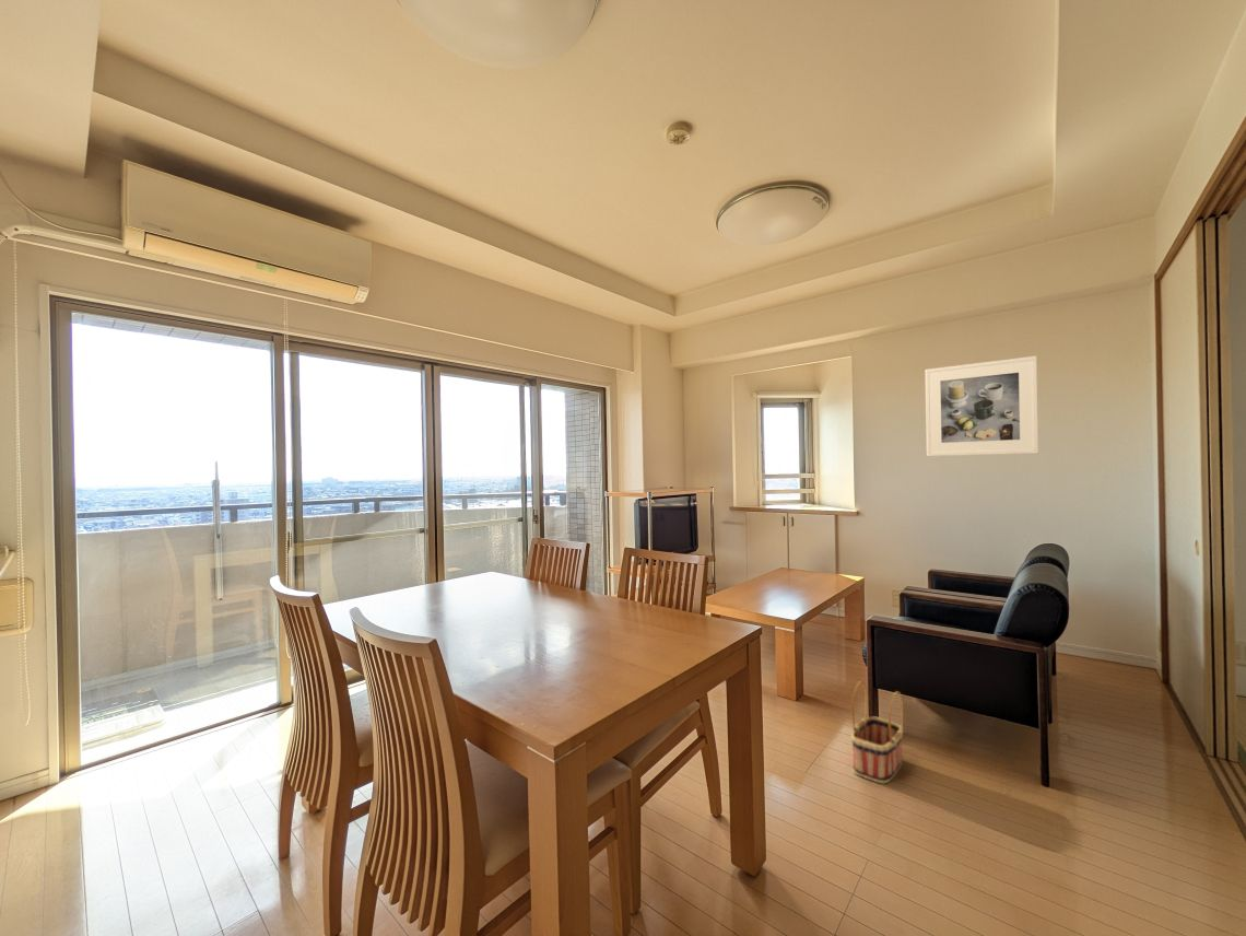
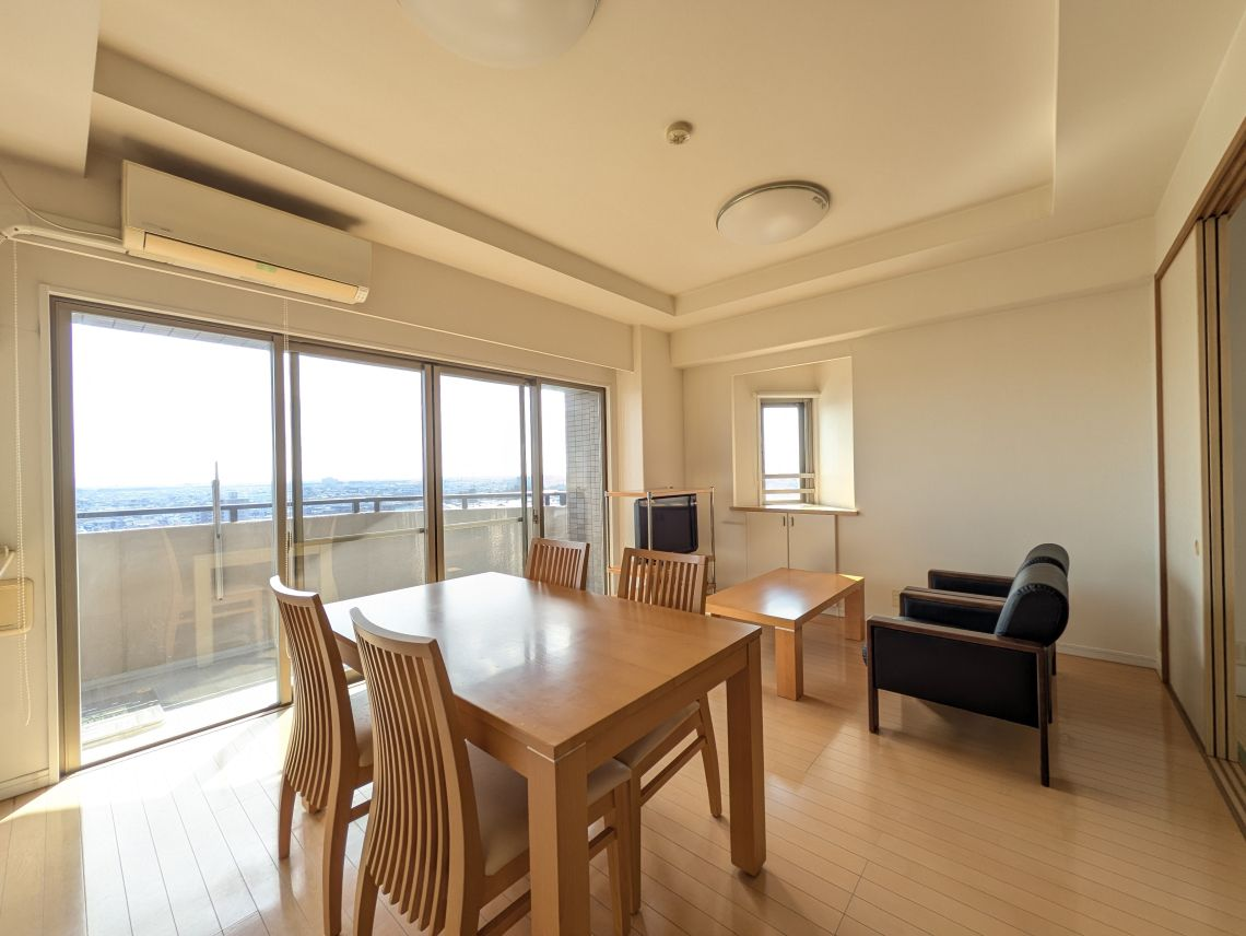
- basket [850,680,904,784]
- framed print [924,355,1039,457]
